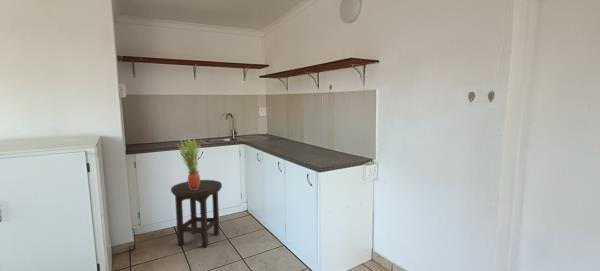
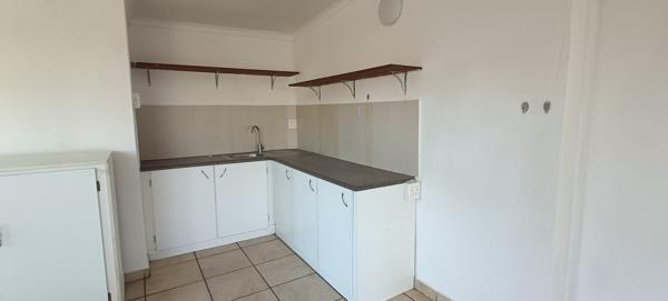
- potted plant [176,136,201,190]
- stool [170,179,223,248]
